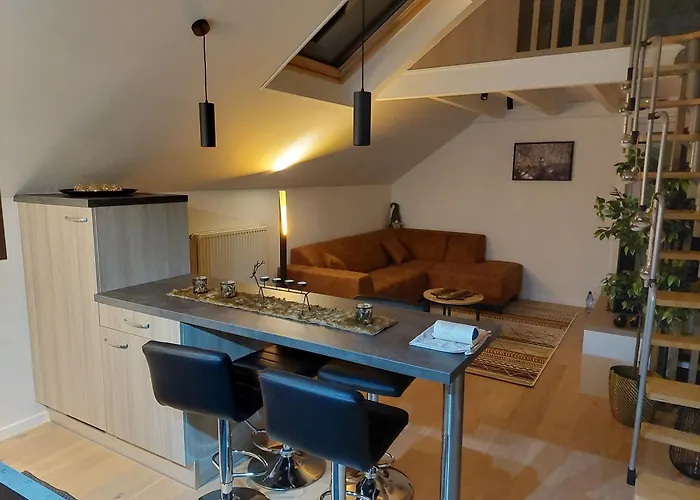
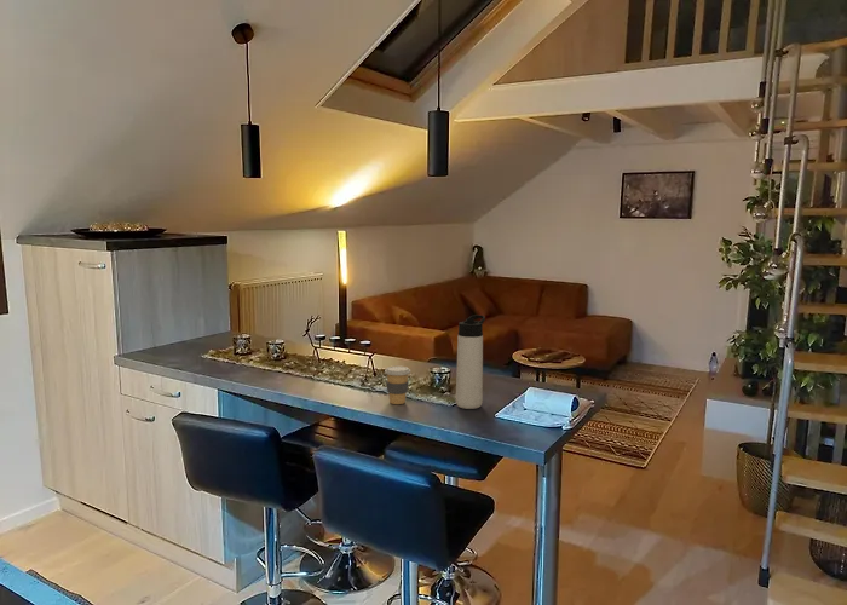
+ coffee cup [384,365,411,405]
+ thermos bottle [455,313,486,410]
